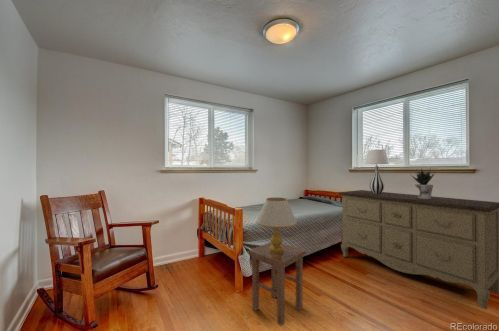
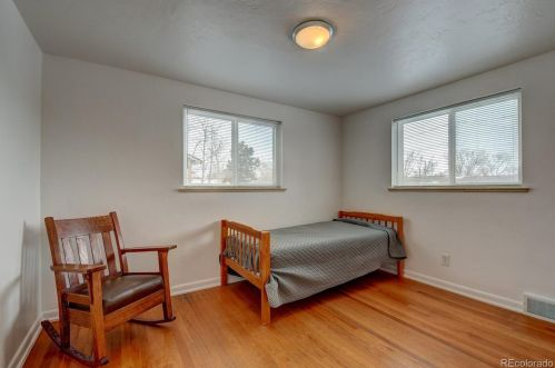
- table lamp [255,197,298,253]
- table lamp [364,149,390,194]
- stool [248,241,307,327]
- potted plant [409,167,436,199]
- dresser [337,189,499,310]
